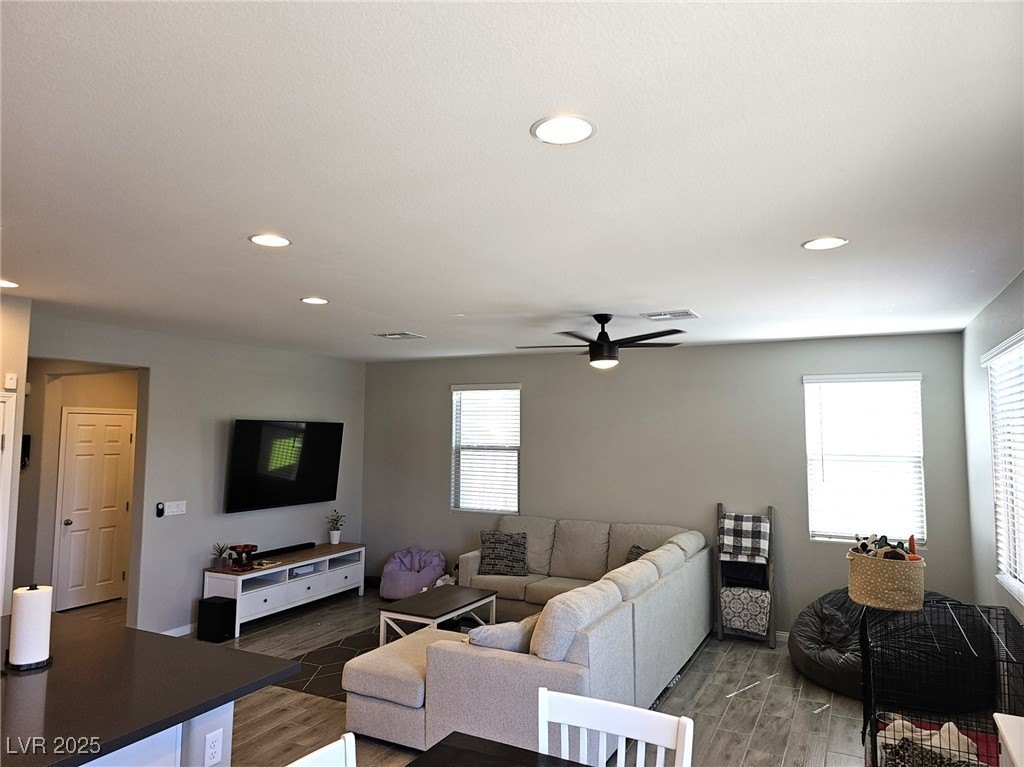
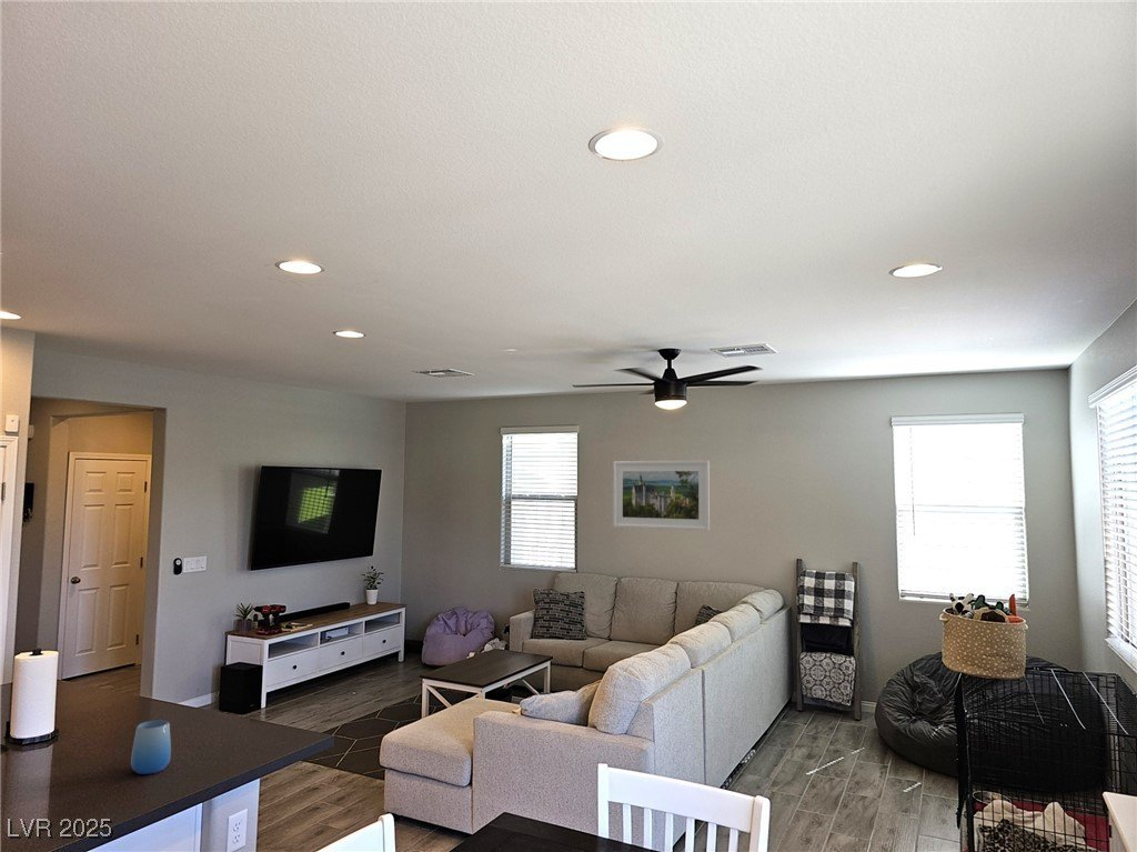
+ cup [130,719,172,775]
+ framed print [612,460,711,531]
